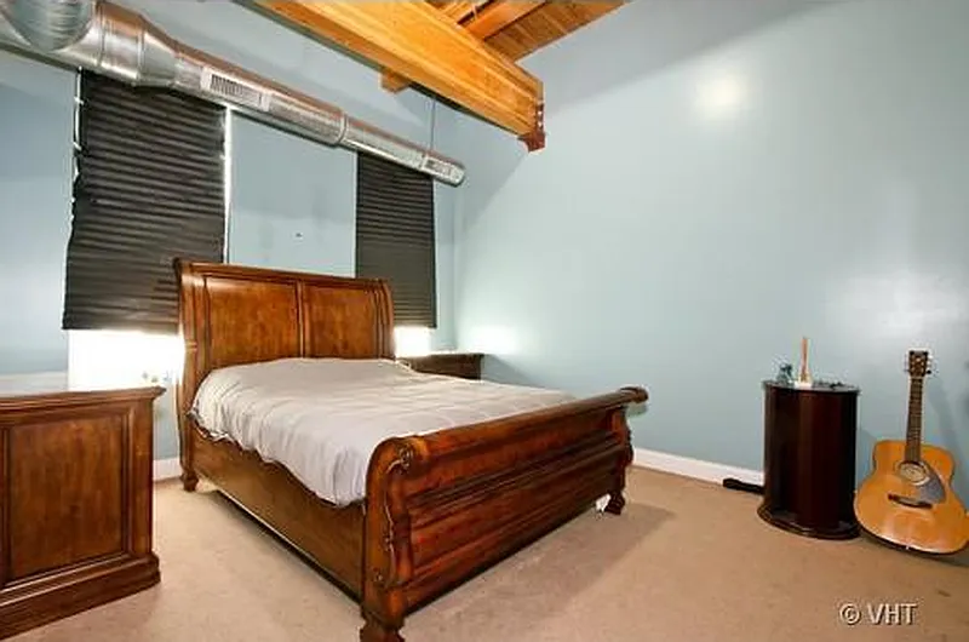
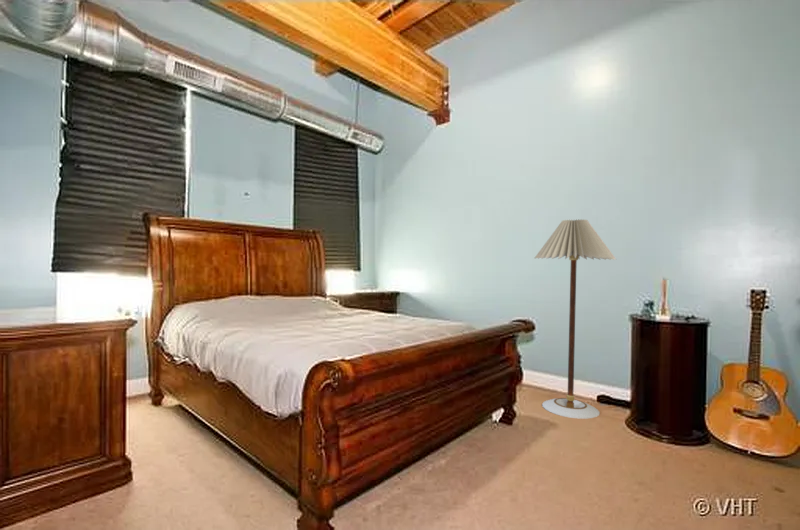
+ floor lamp [534,218,617,420]
